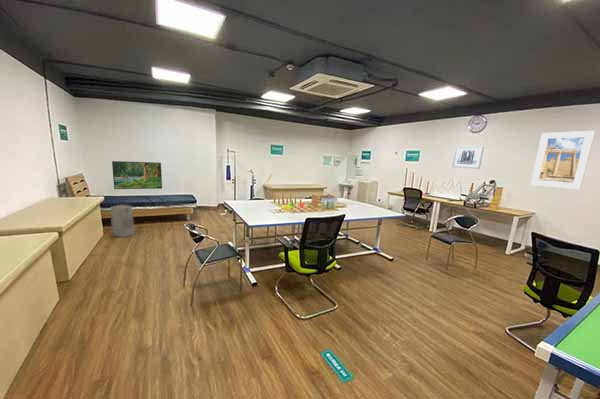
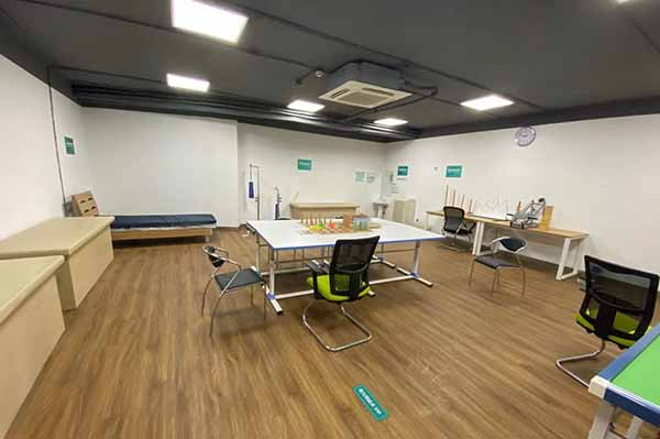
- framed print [111,160,163,190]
- air purifier [109,204,136,238]
- wall art [451,146,485,170]
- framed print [530,130,596,190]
